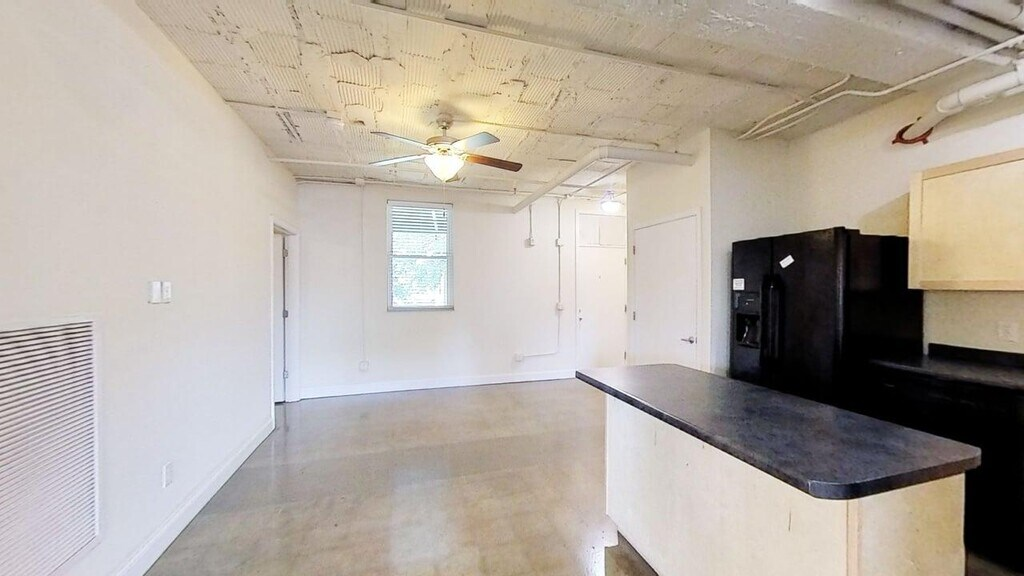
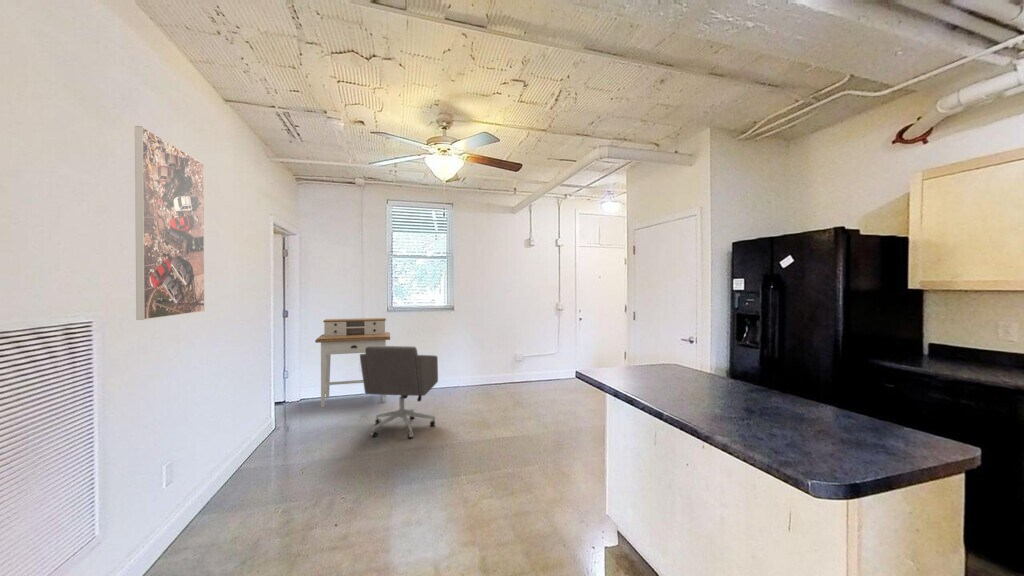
+ desk [314,317,391,409]
+ office chair [359,345,439,439]
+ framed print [134,125,205,321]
